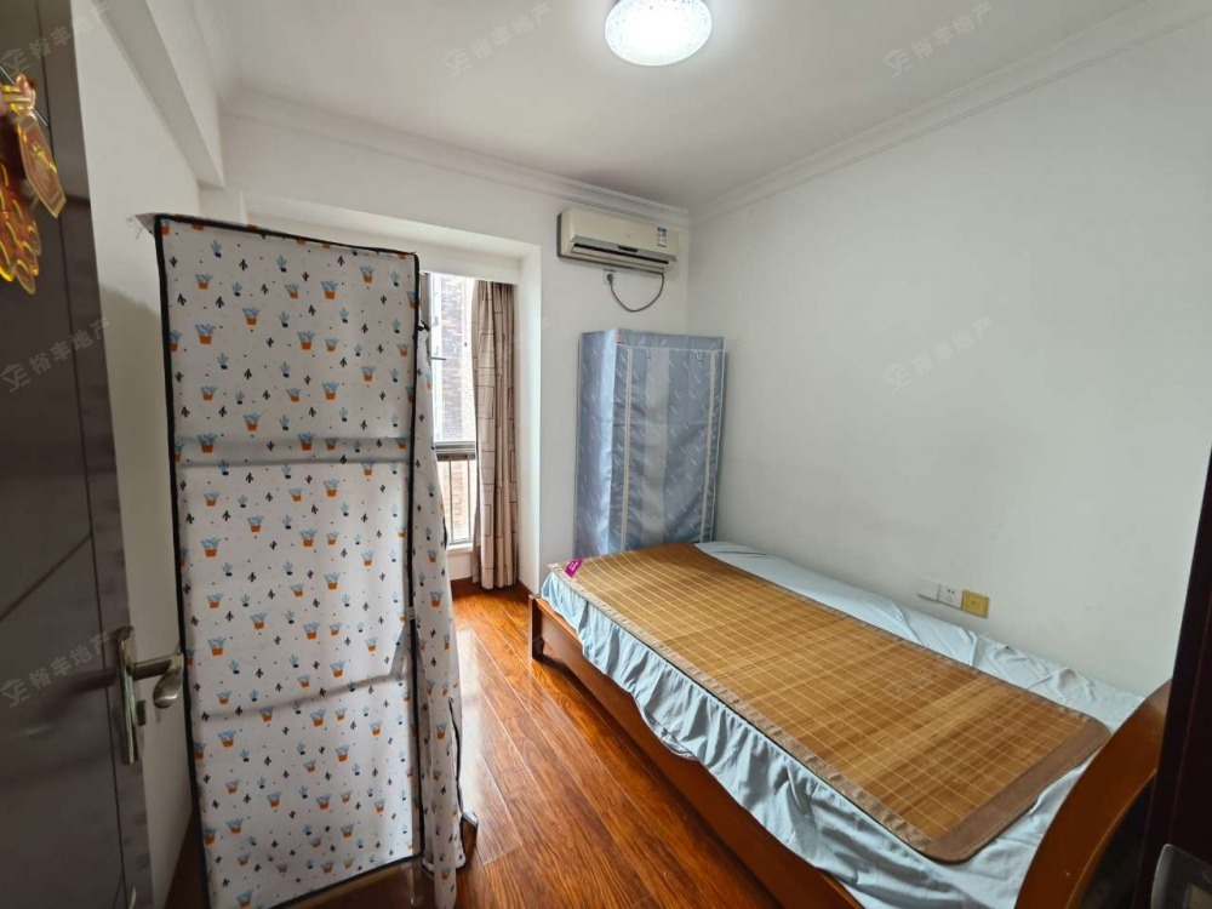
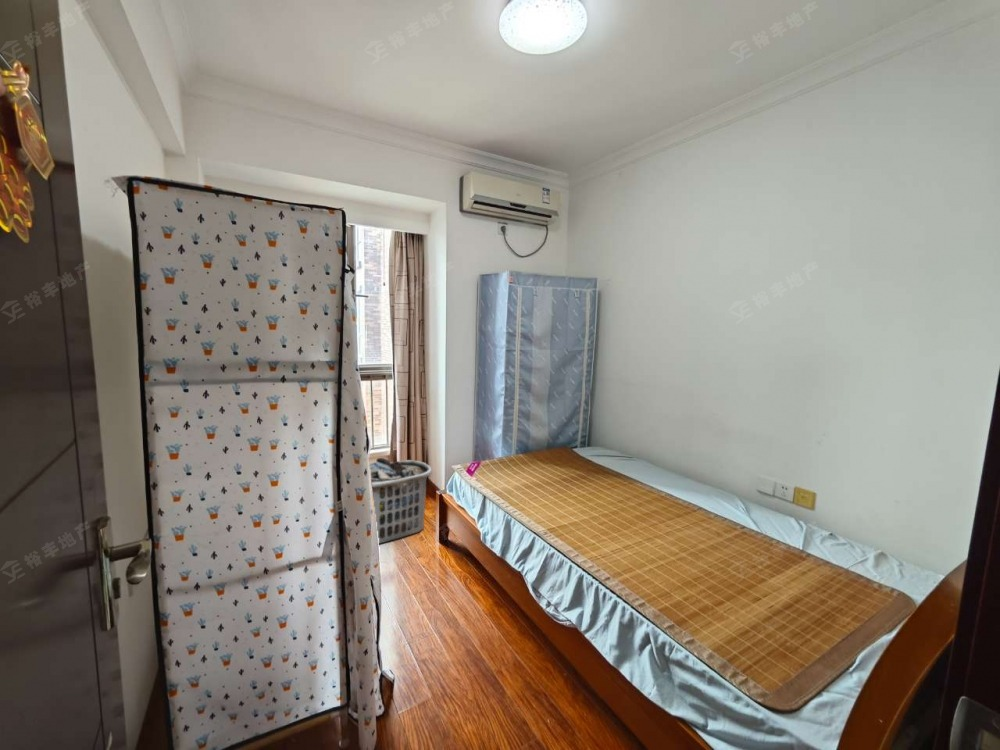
+ clothes hamper [369,457,433,545]
